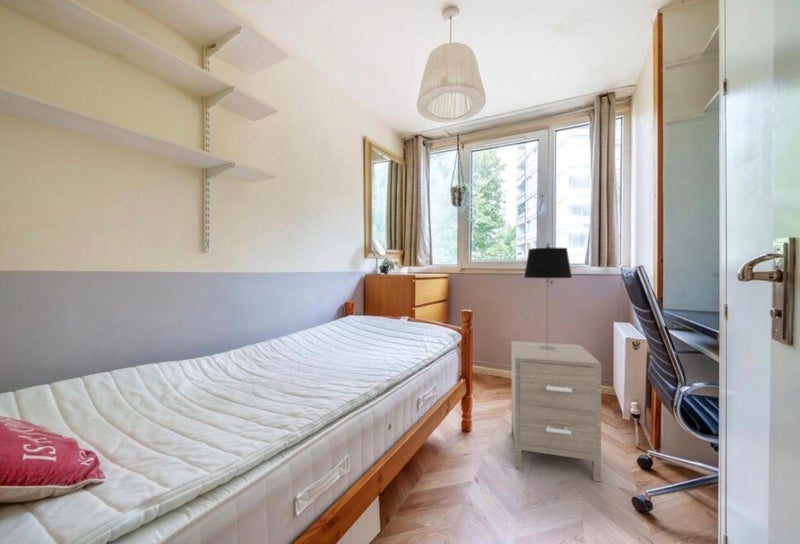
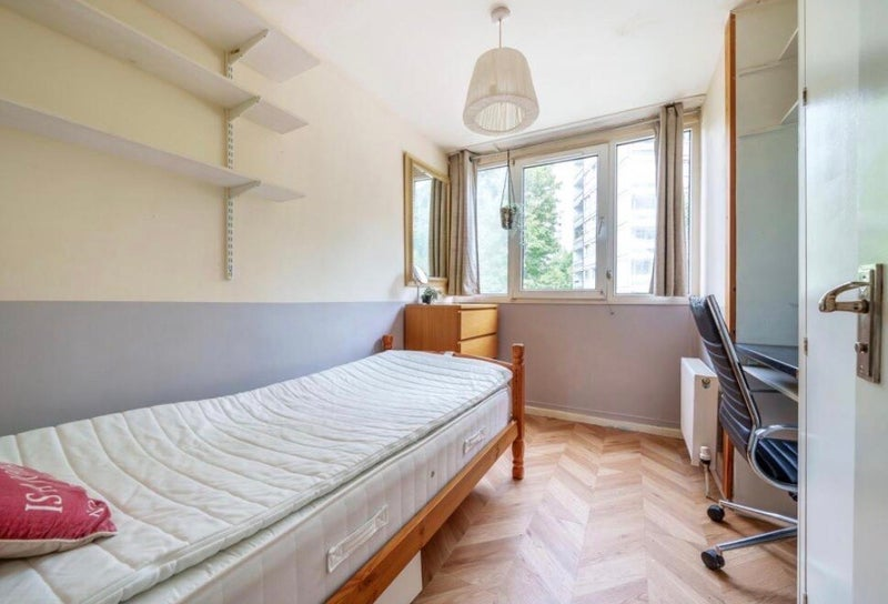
- table lamp [523,247,573,349]
- nightstand [511,340,602,483]
